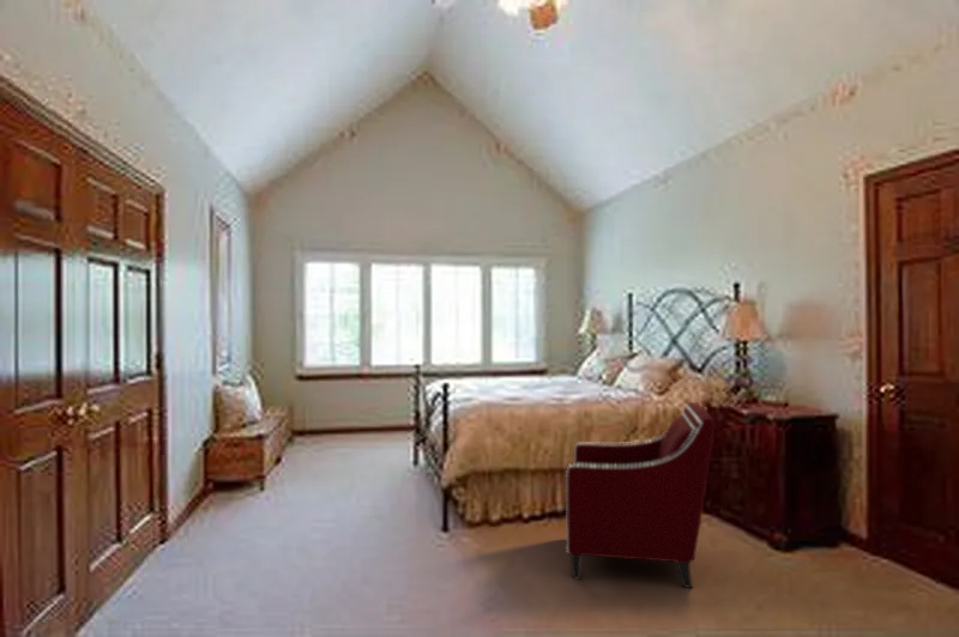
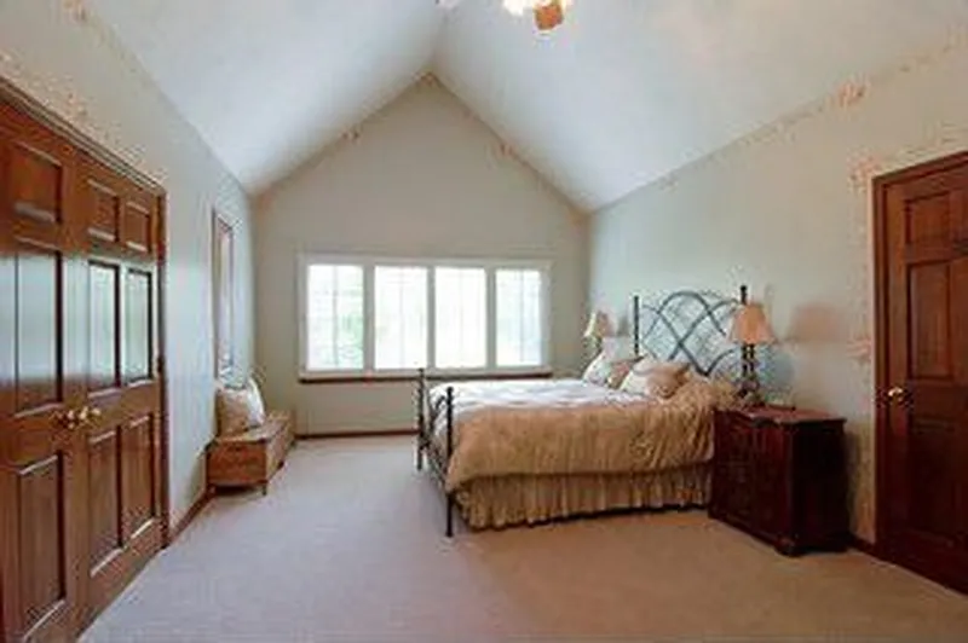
- armchair [565,401,716,589]
